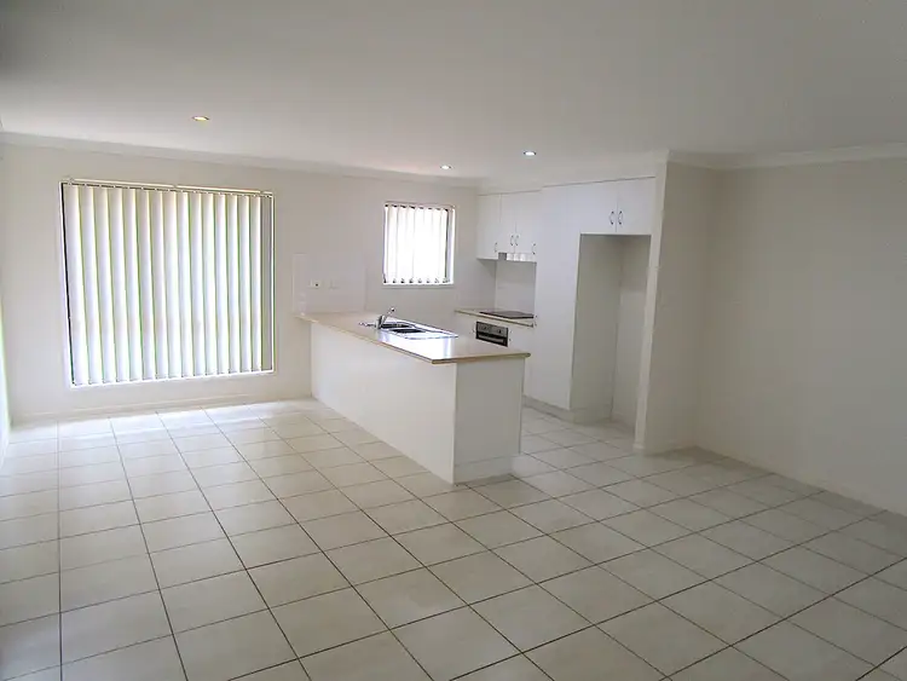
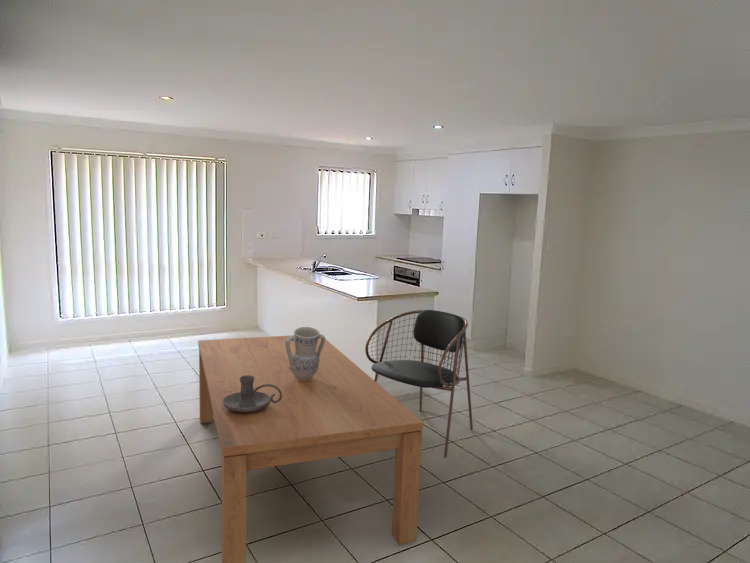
+ dining chair [364,309,474,459]
+ dining table [197,334,424,563]
+ candle holder [222,375,282,412]
+ vase [286,326,326,381]
